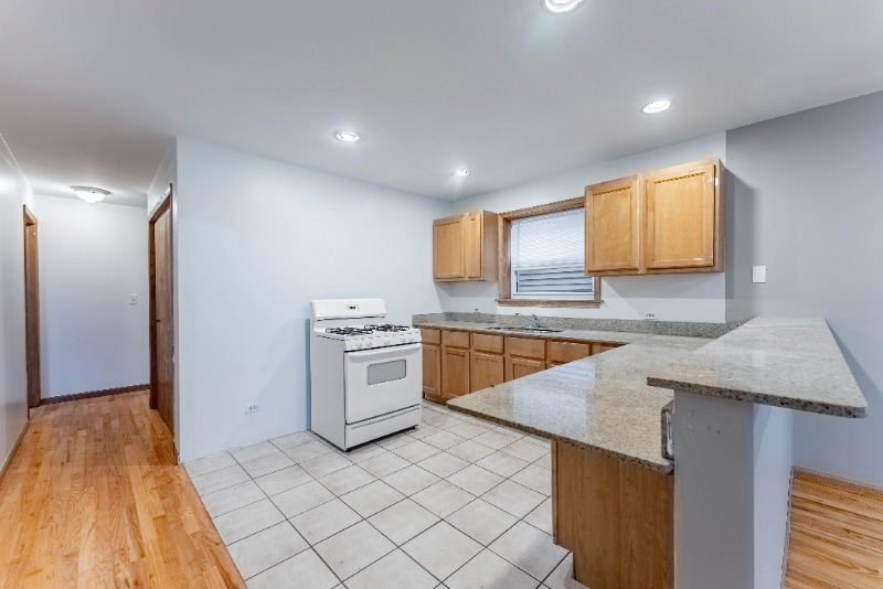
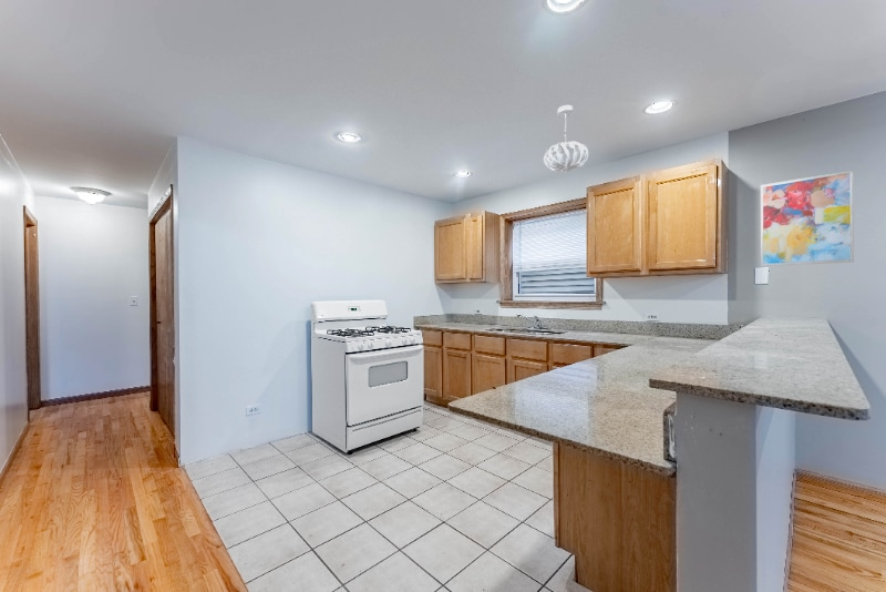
+ wall art [760,170,855,267]
+ pendant light [543,104,590,174]
